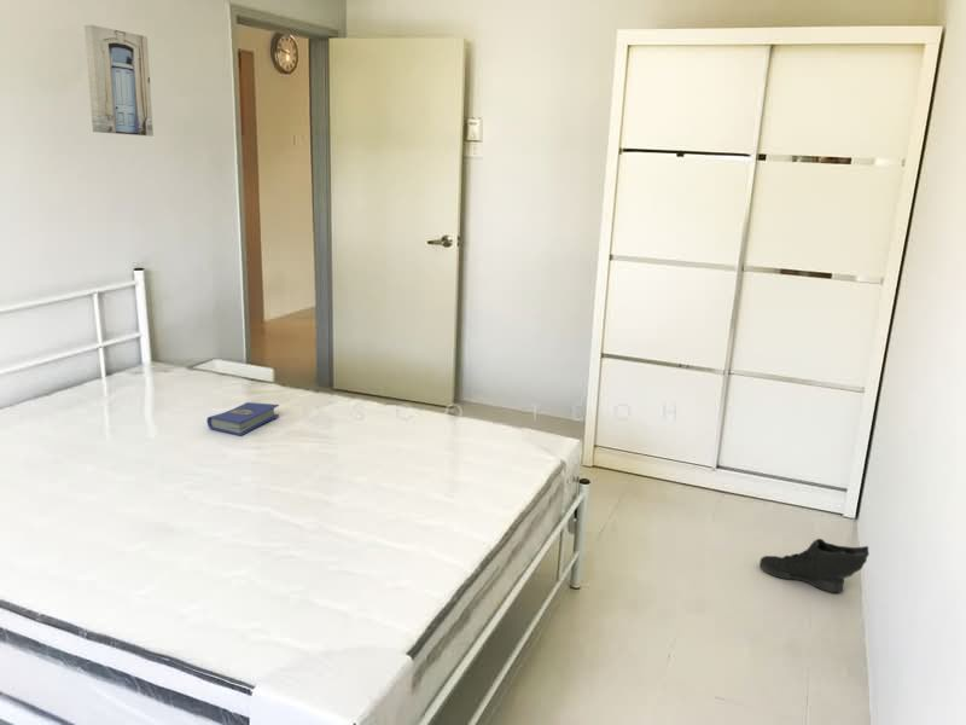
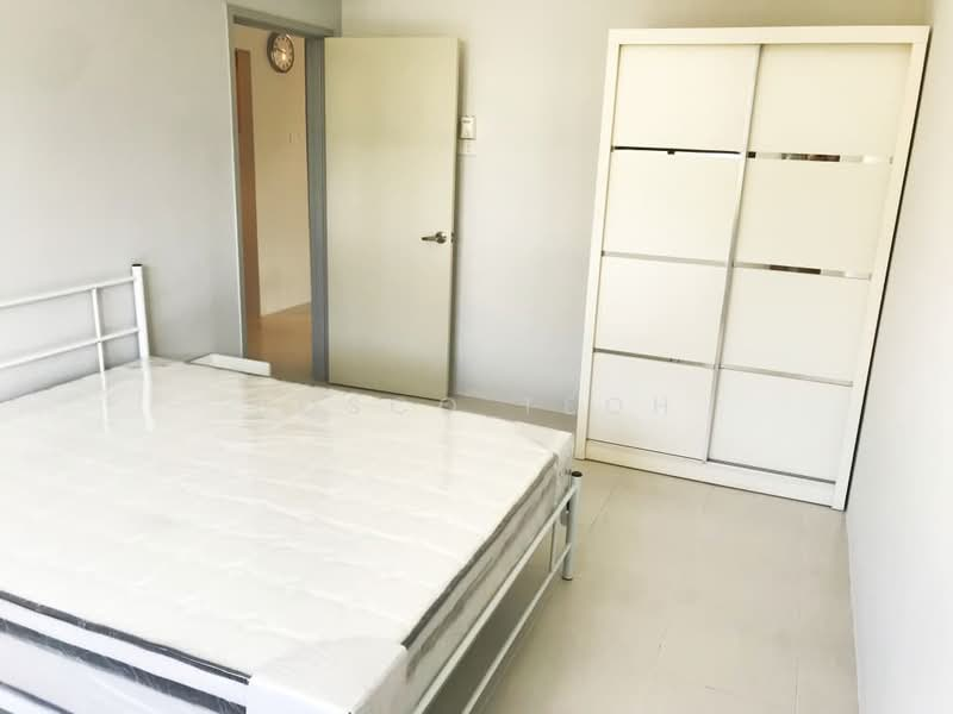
- hardcover book [205,401,280,437]
- wall art [83,24,155,138]
- sneaker [758,538,871,593]
